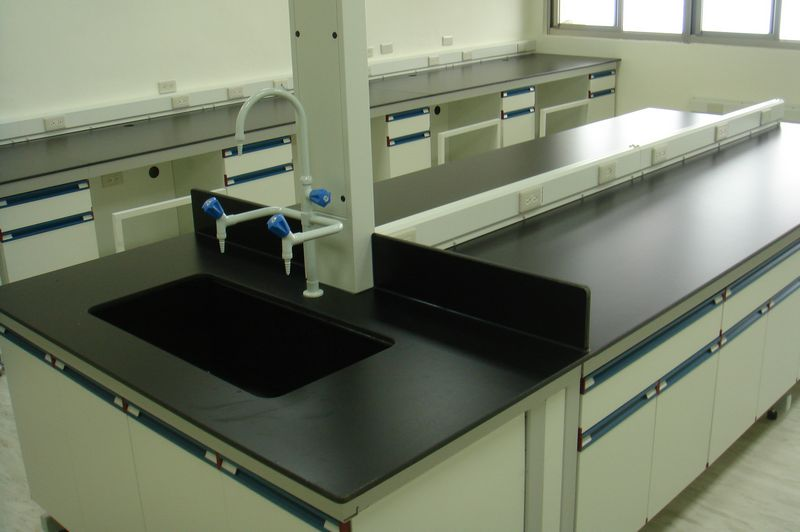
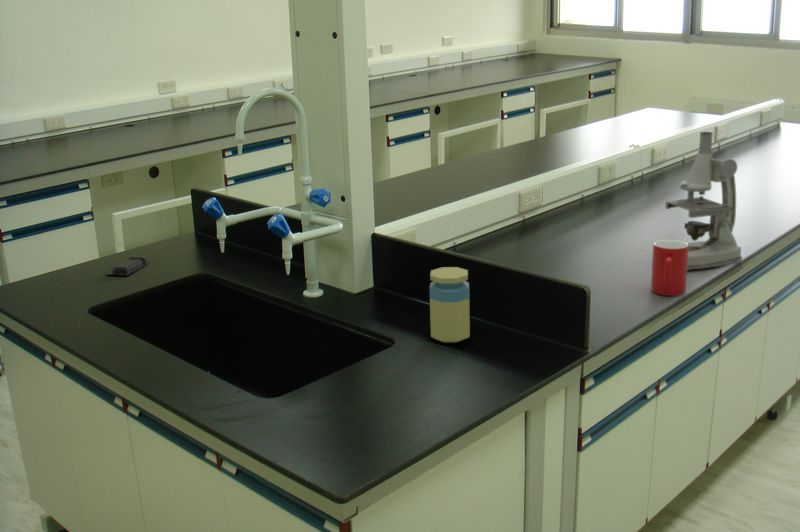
+ microscope [664,131,743,272]
+ jar [429,266,471,344]
+ cup [650,239,689,297]
+ soap bar [105,255,151,276]
